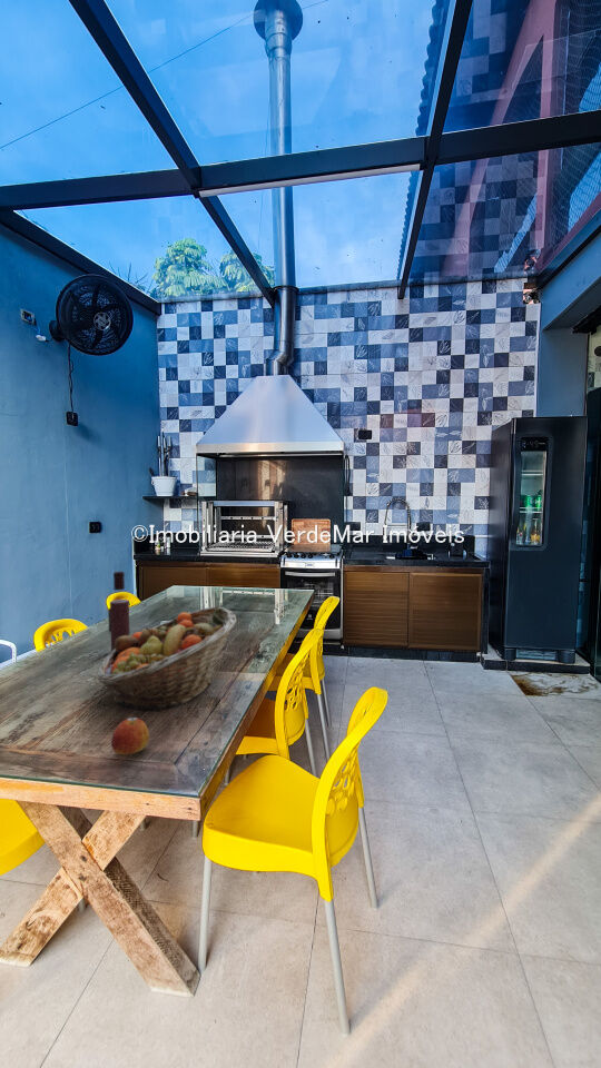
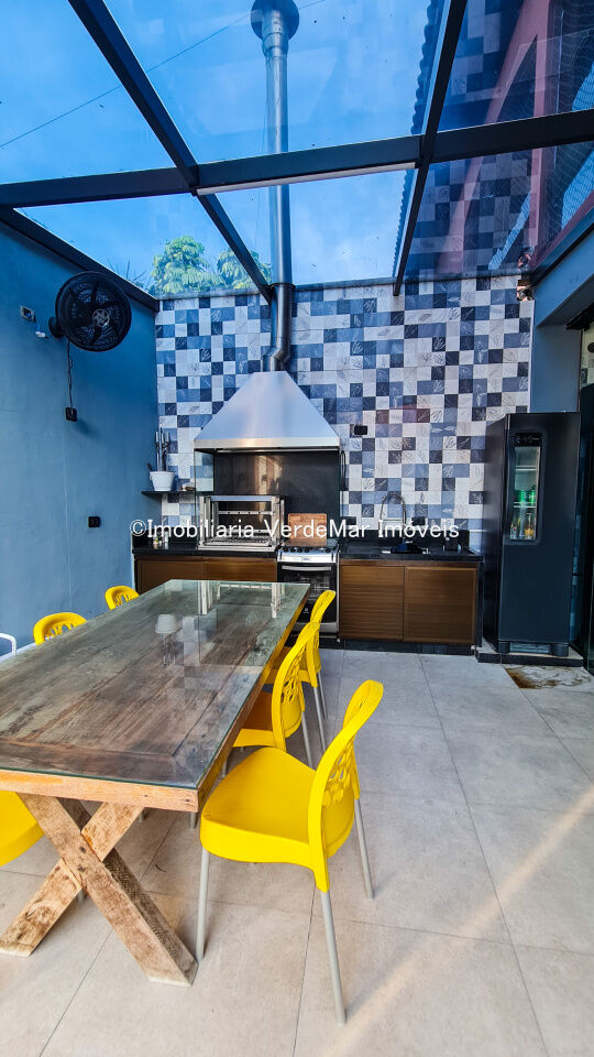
- wine bottle [107,571,130,652]
- fruit basket [95,605,238,712]
- apple [110,716,150,755]
